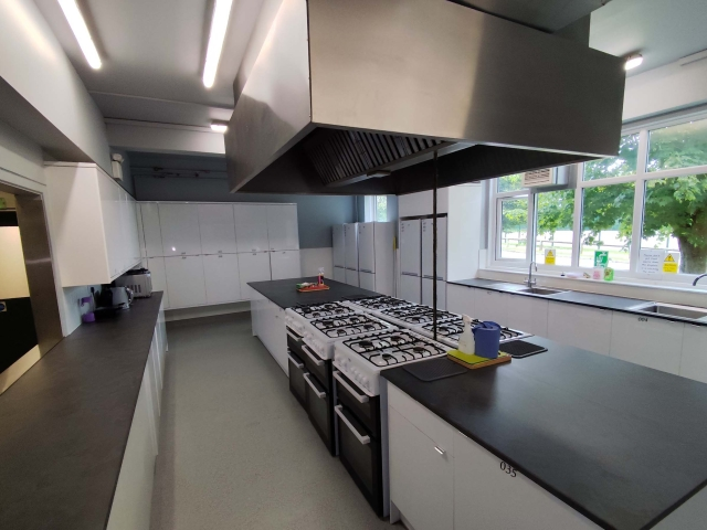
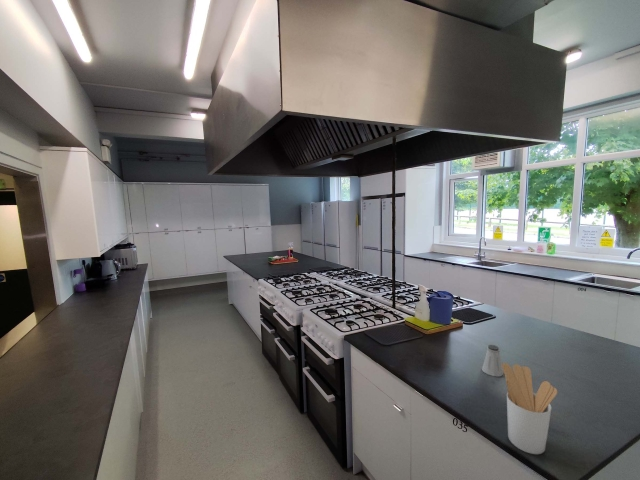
+ saltshaker [481,344,504,378]
+ utensil holder [502,362,558,455]
